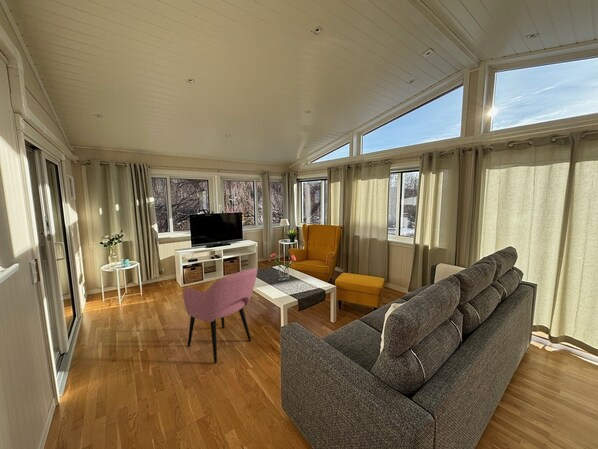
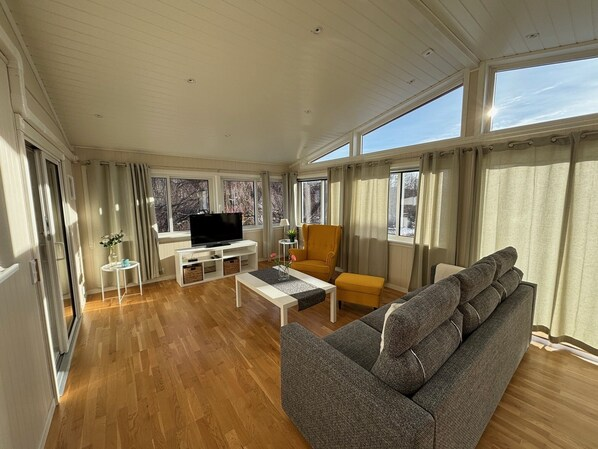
- armchair [182,267,258,364]
